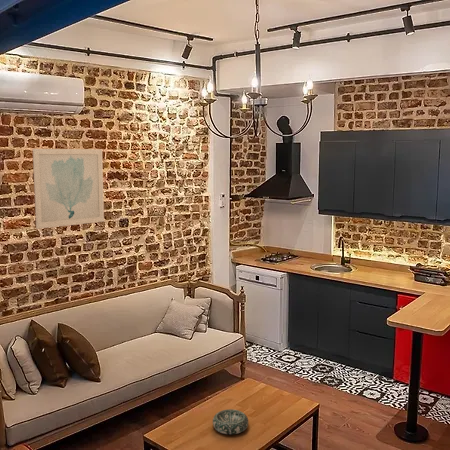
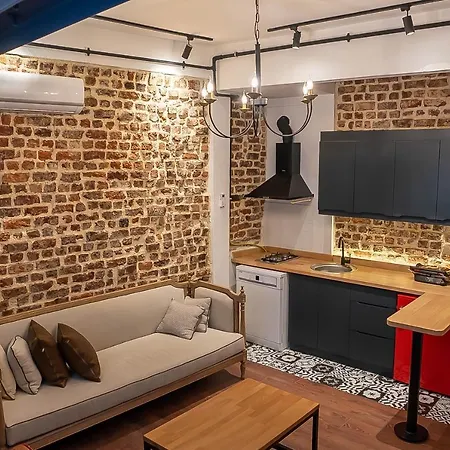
- decorative bowl [212,408,249,435]
- wall art [32,148,105,230]
